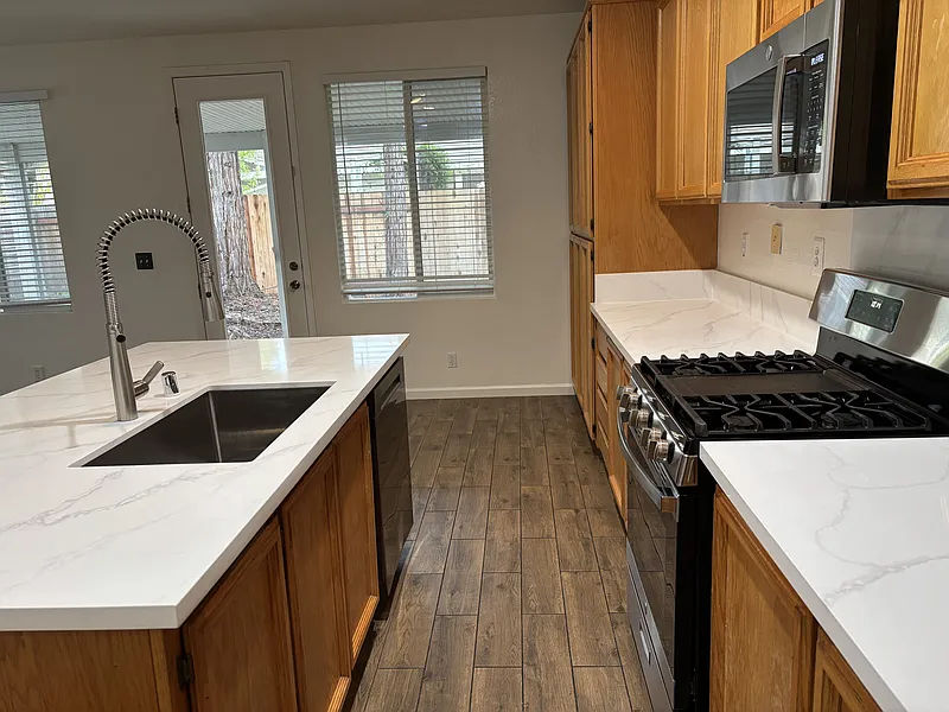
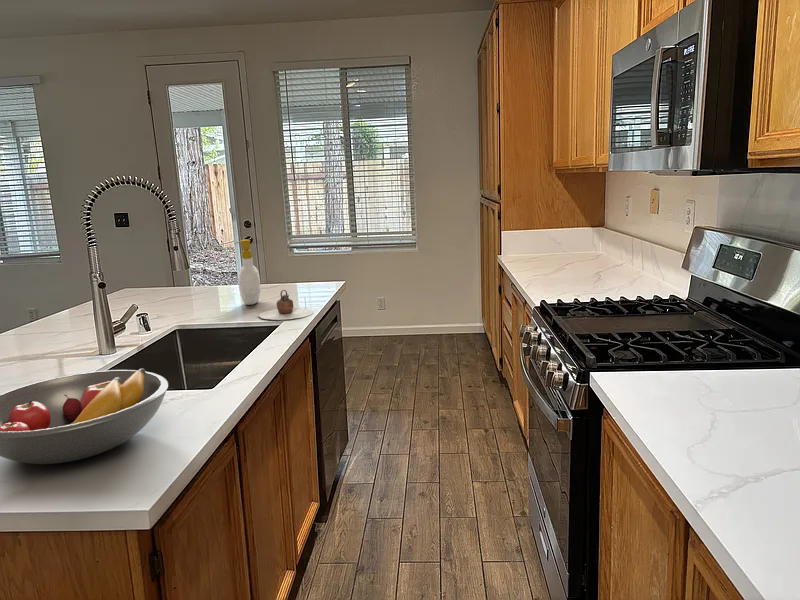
+ soap bottle [233,239,261,306]
+ teapot [258,289,314,321]
+ fruit bowl [0,367,169,465]
